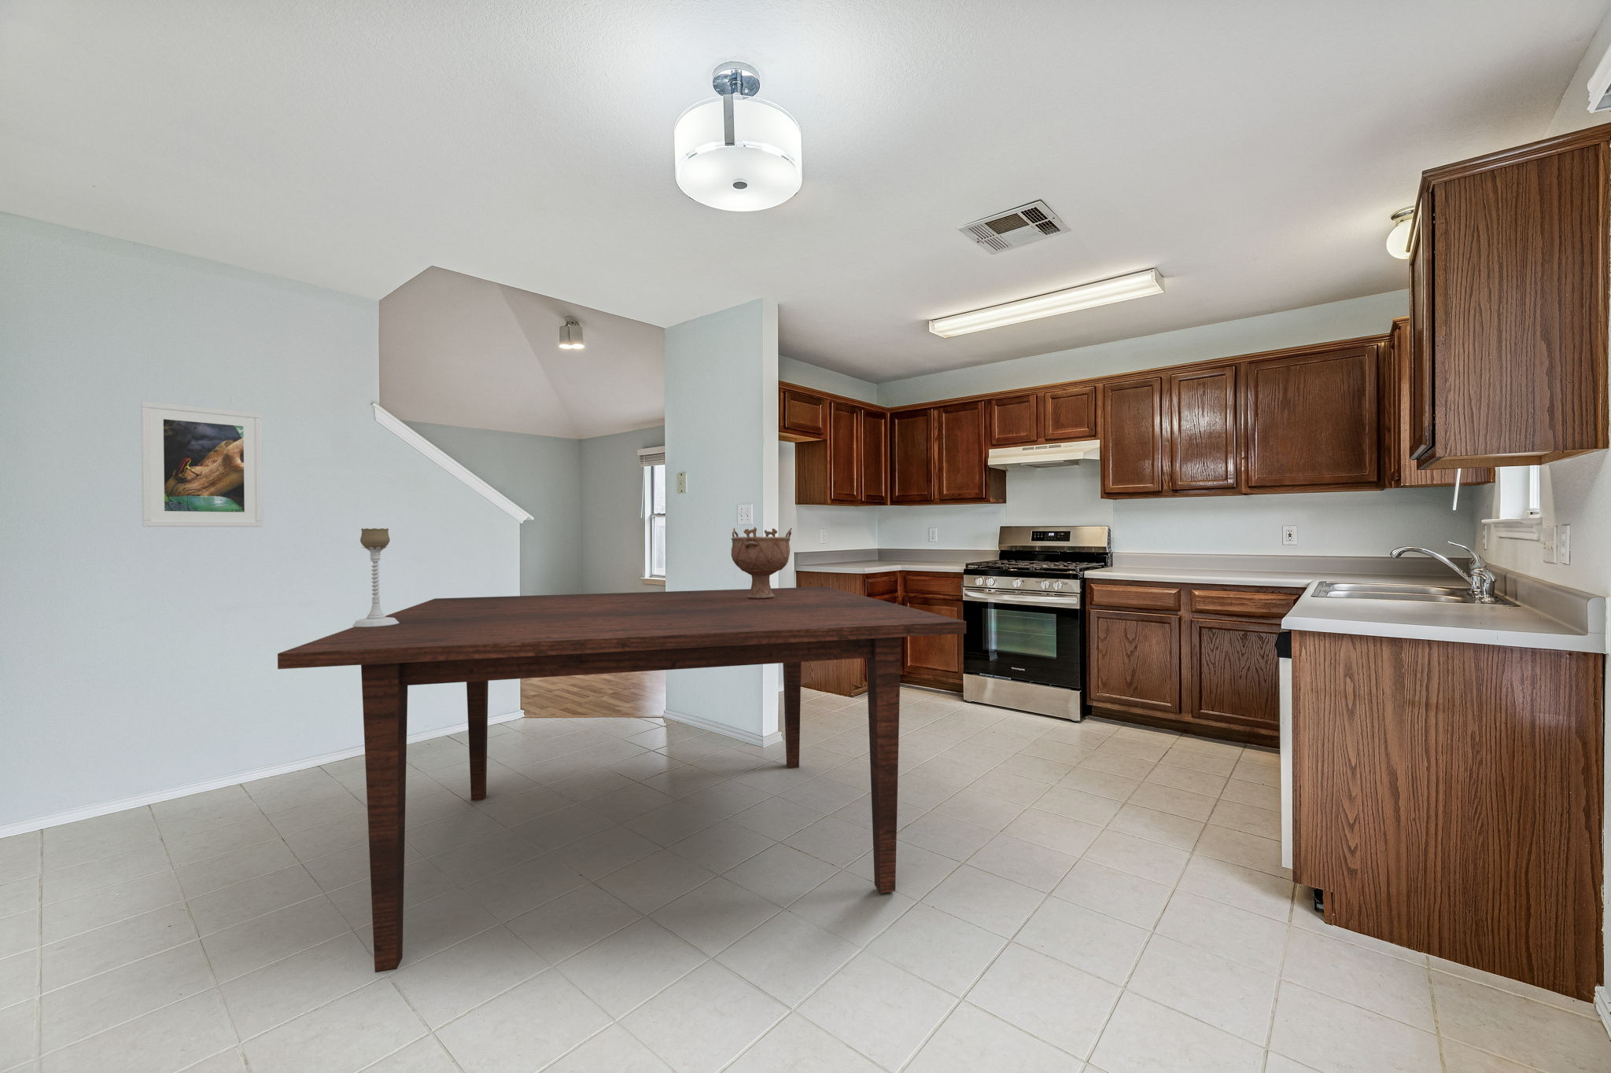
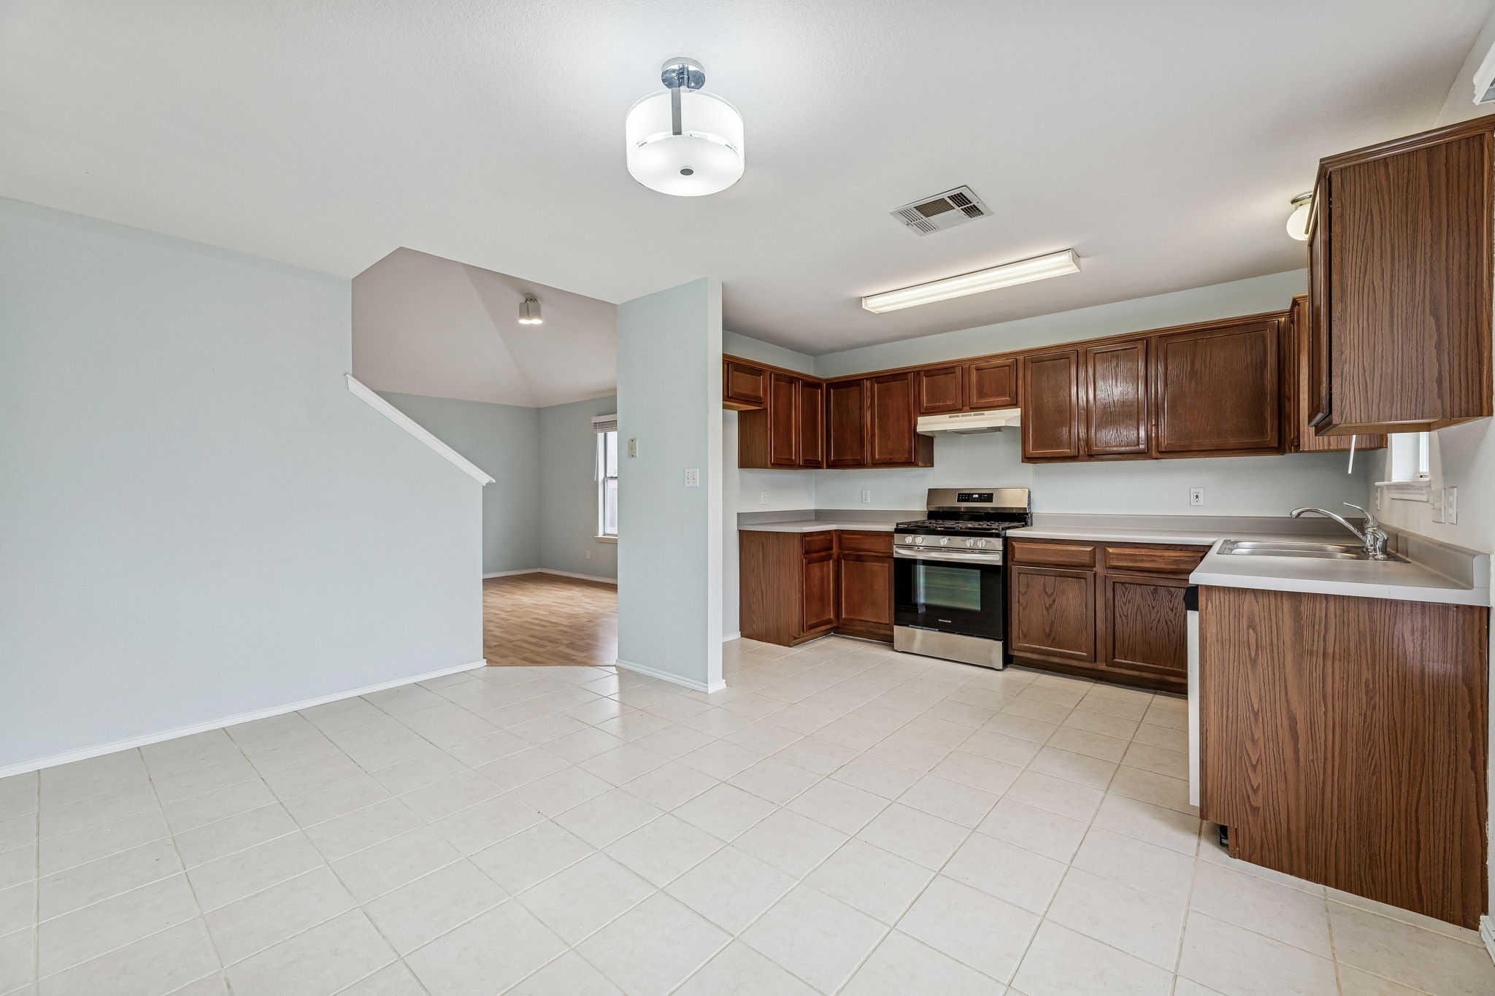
- decorative bowl [731,527,793,599]
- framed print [140,400,265,527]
- candle holder [352,527,399,628]
- table [277,586,967,974]
